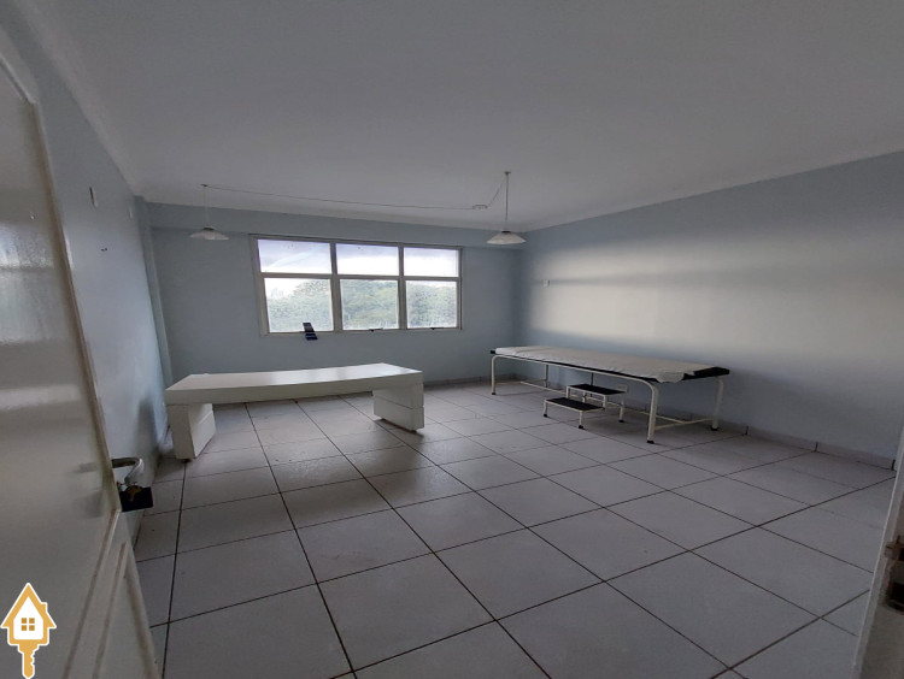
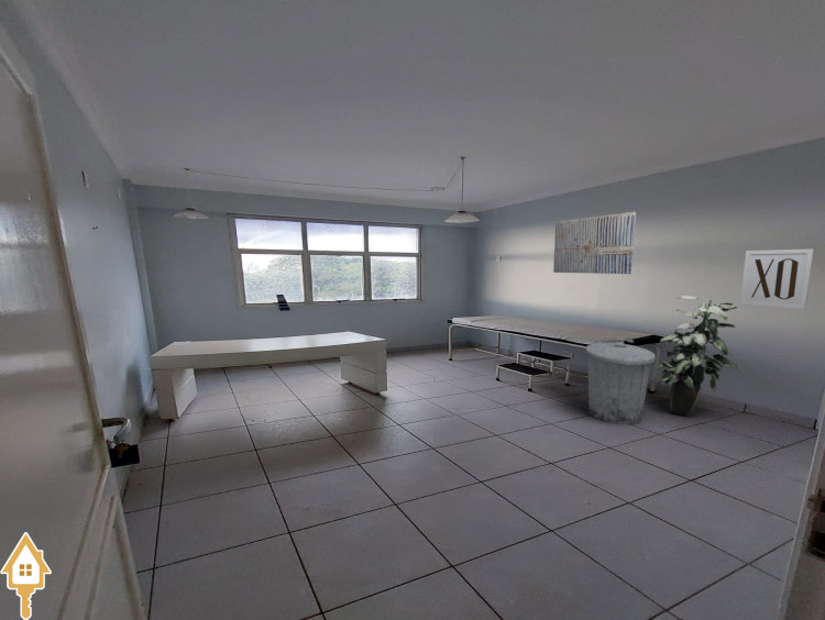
+ wall art [739,248,815,311]
+ trash can [584,341,656,427]
+ wall art [552,211,637,275]
+ indoor plant [656,295,739,418]
